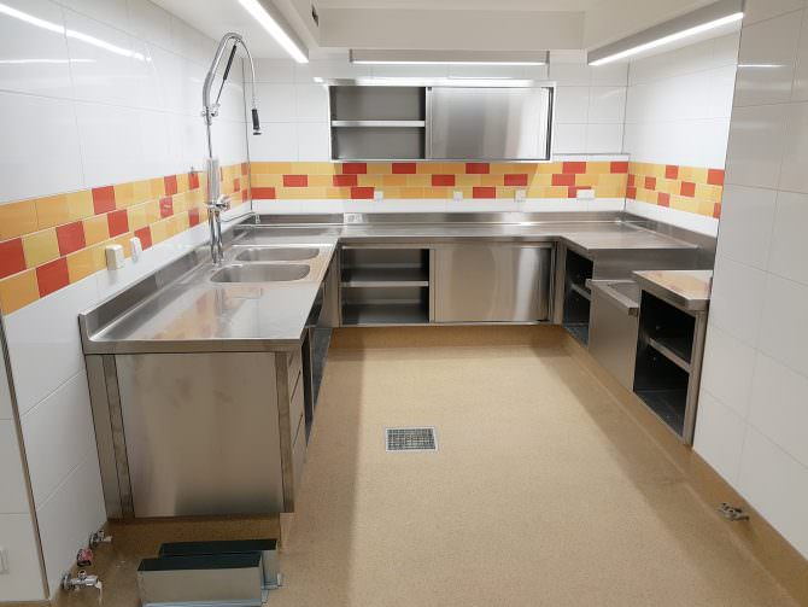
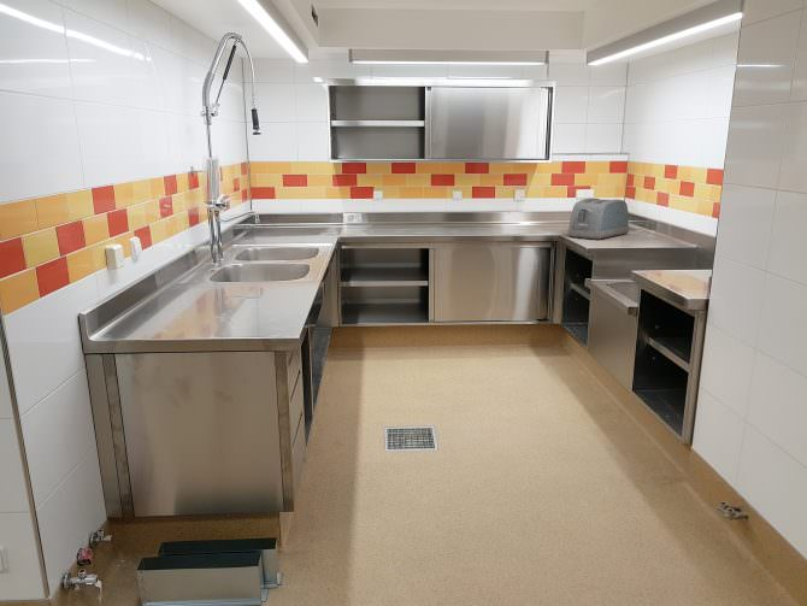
+ toaster [567,198,630,241]
